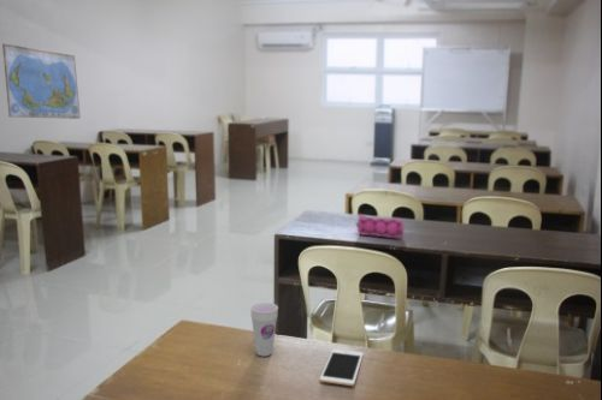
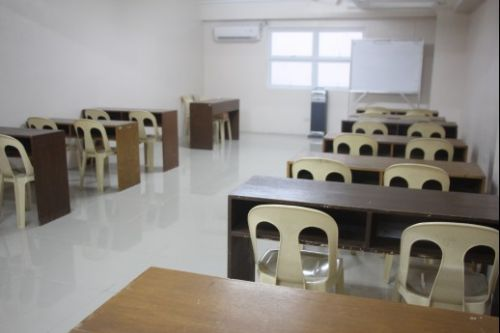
- world map [1,42,81,120]
- pencil case [355,213,405,239]
- cup [249,302,279,358]
- cell phone [319,348,365,387]
